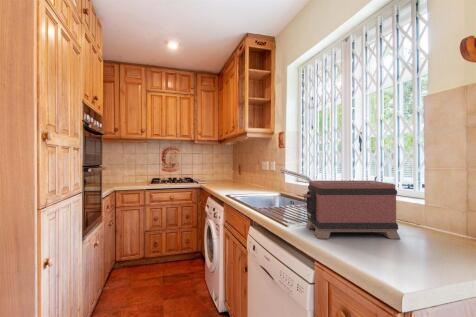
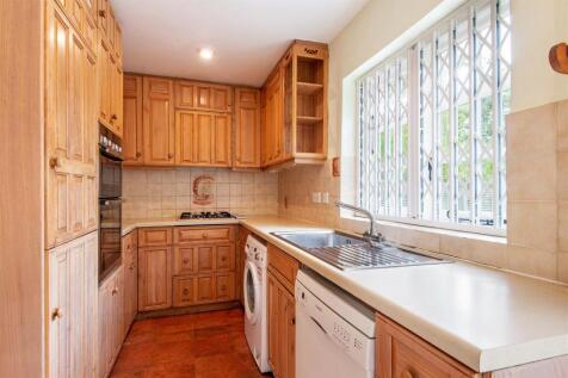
- toaster [302,180,402,240]
